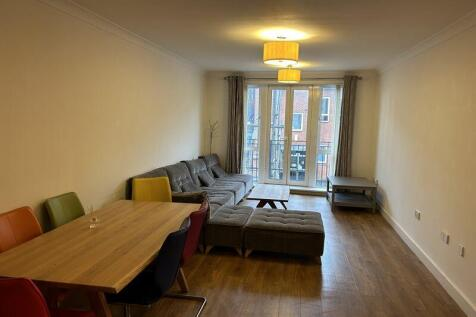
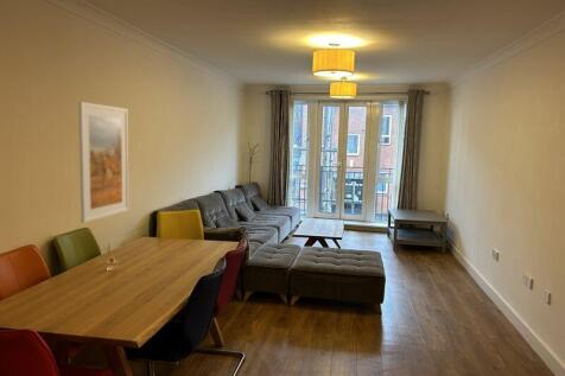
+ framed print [77,101,129,224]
